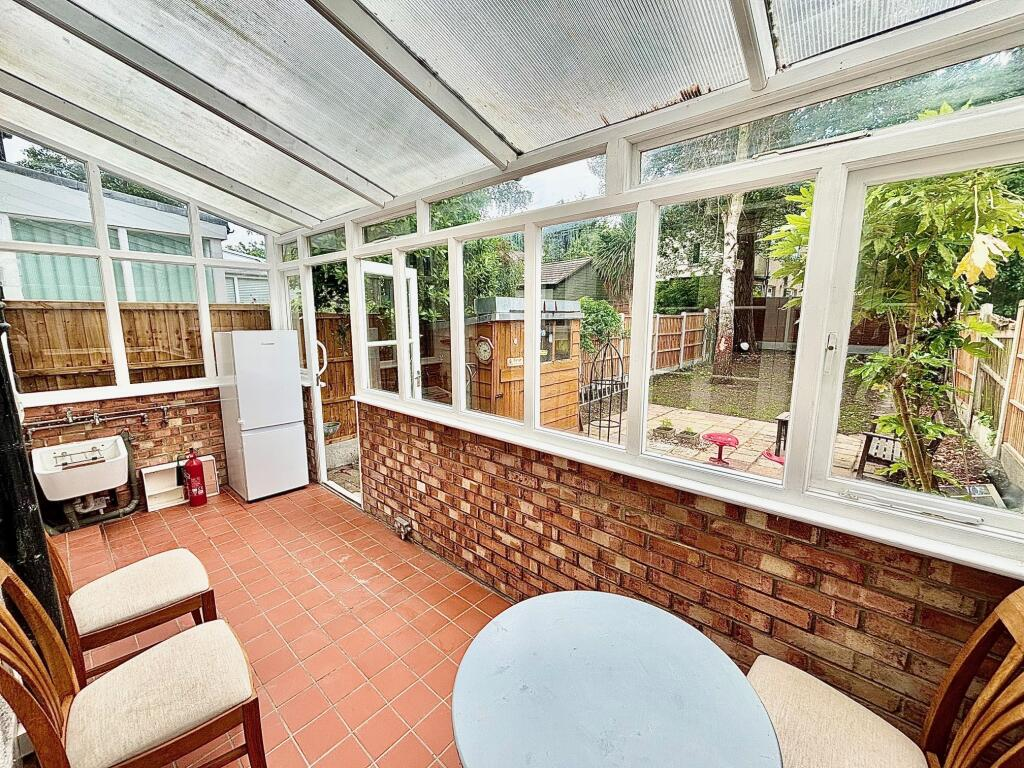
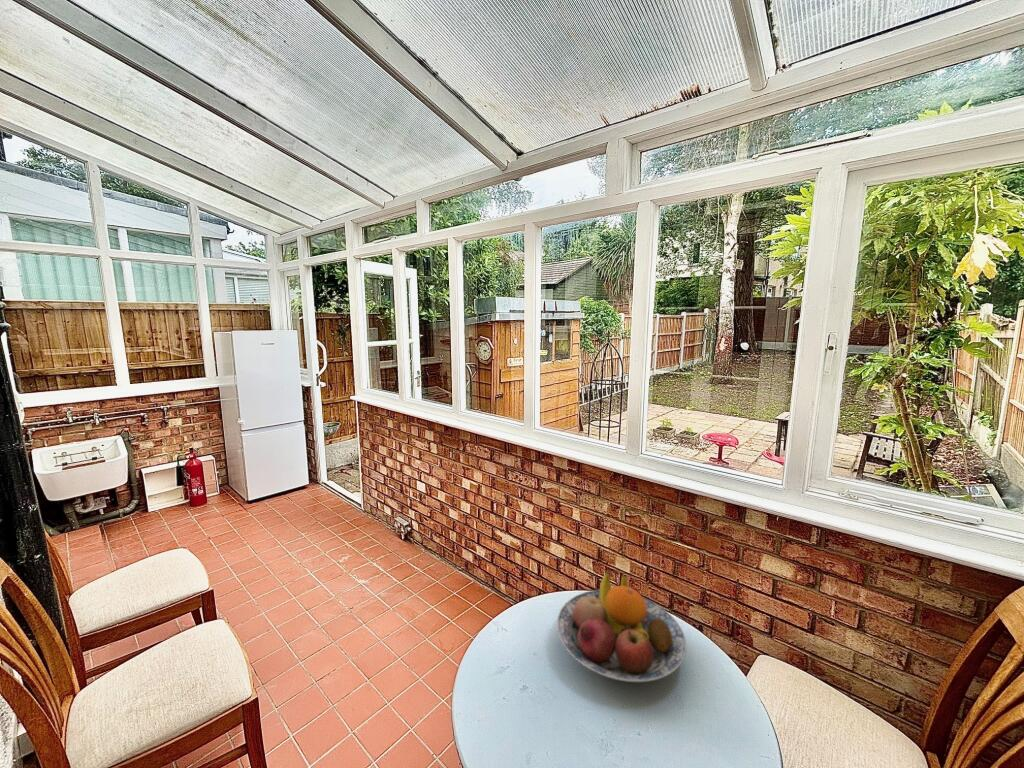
+ fruit bowl [556,571,687,683]
